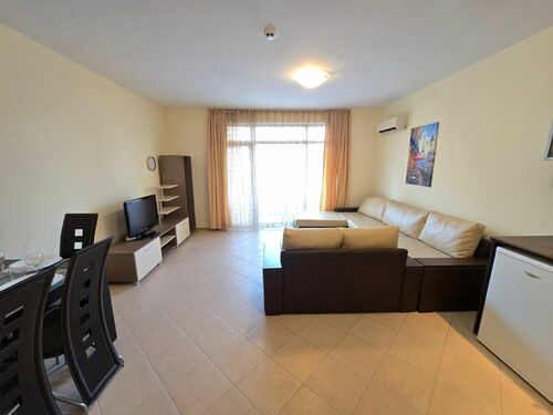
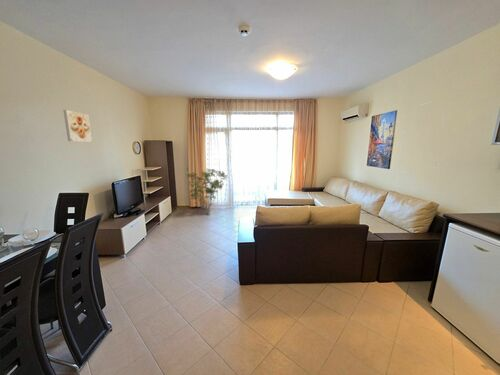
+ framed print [63,109,93,143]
+ shrub [186,168,228,216]
